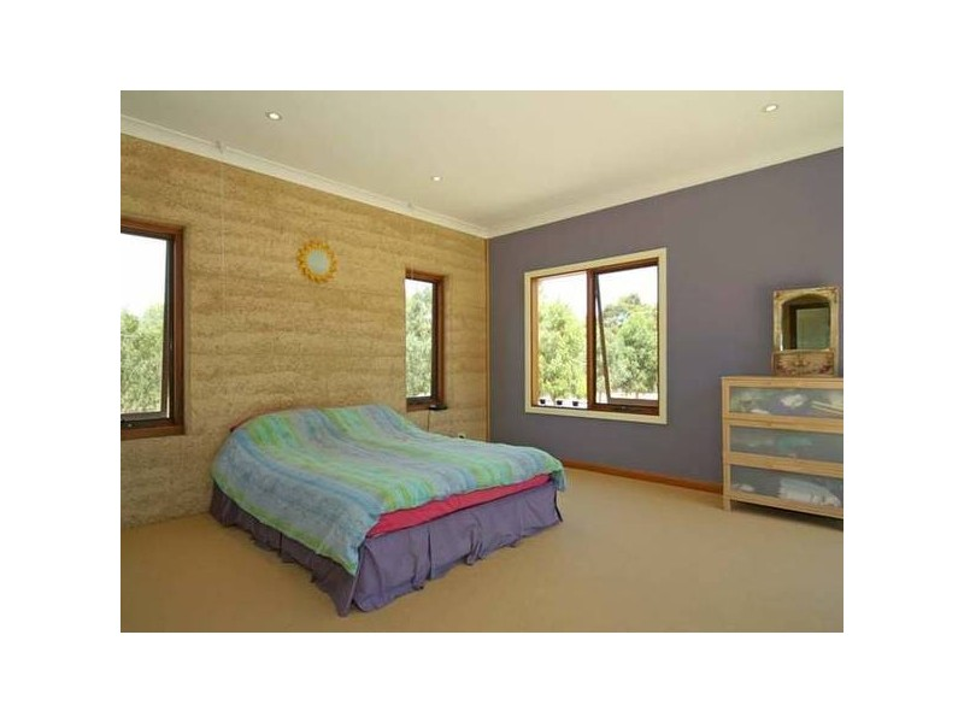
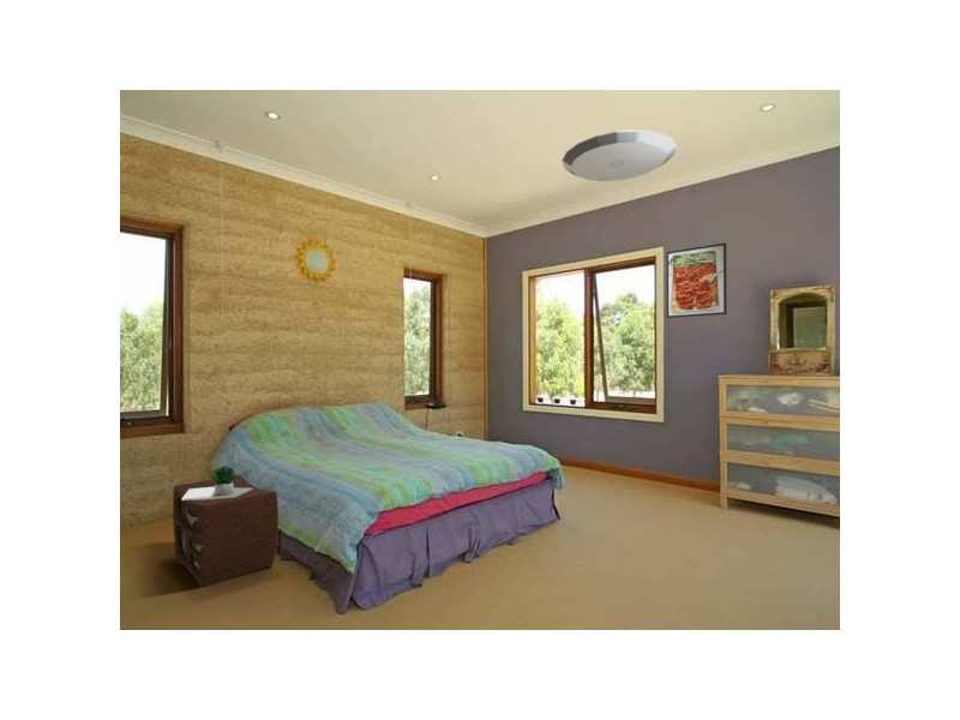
+ nightstand [172,464,280,589]
+ ceiling light fixture [560,128,678,182]
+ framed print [666,241,727,319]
